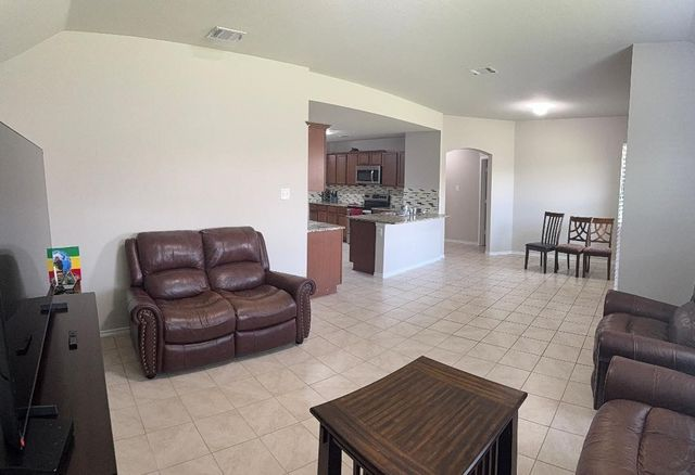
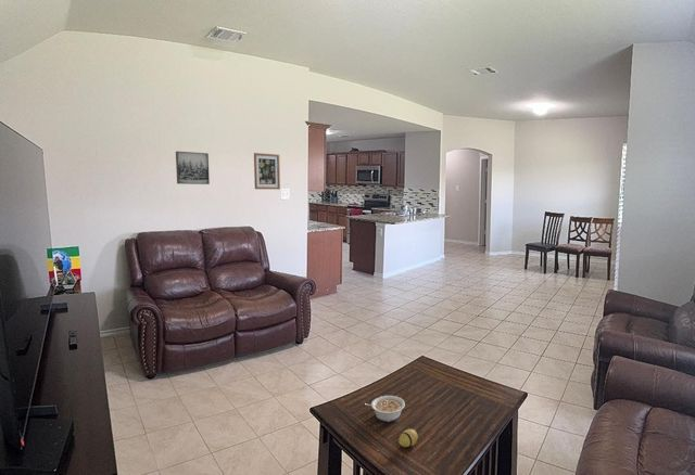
+ decorative egg [397,427,419,448]
+ wall art [175,151,211,185]
+ legume [364,395,406,423]
+ wall art [253,152,281,191]
